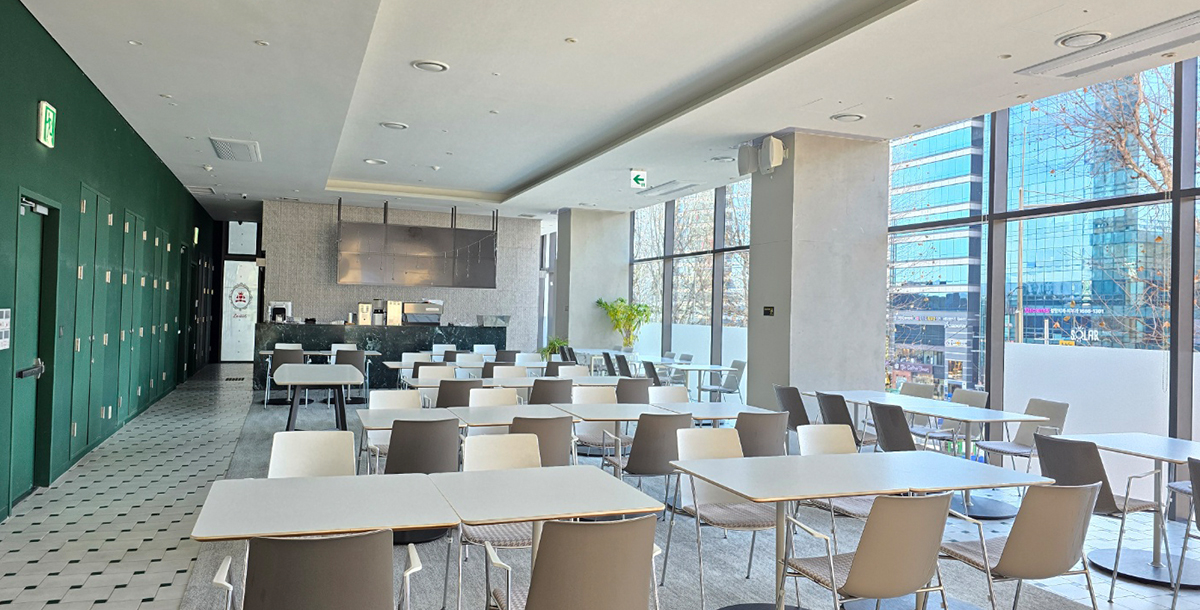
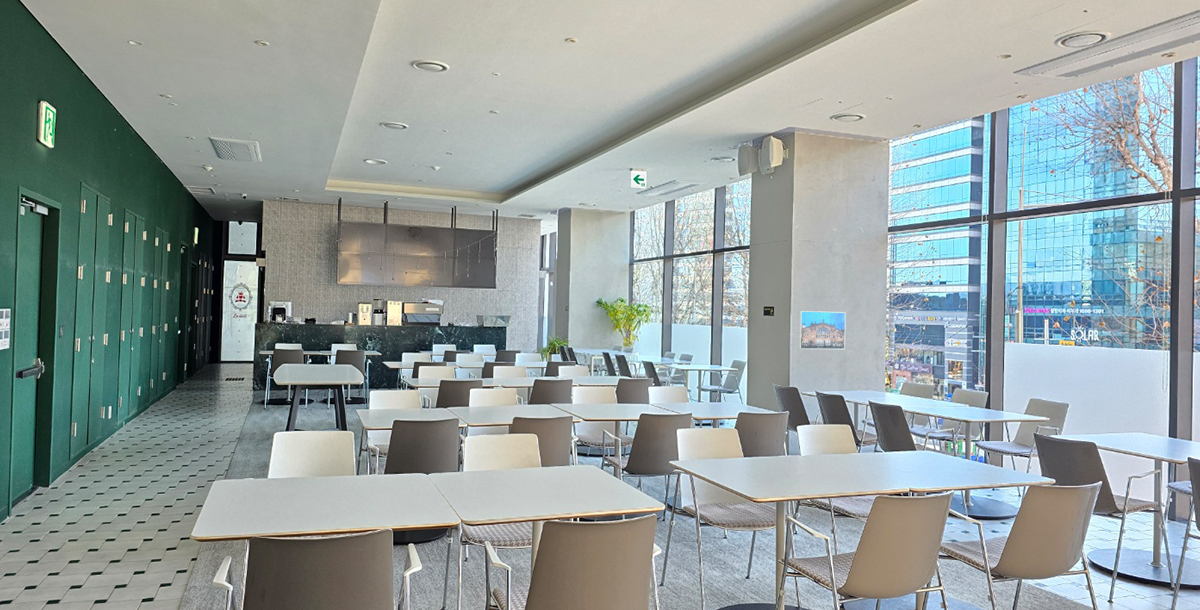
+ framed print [798,310,847,350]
